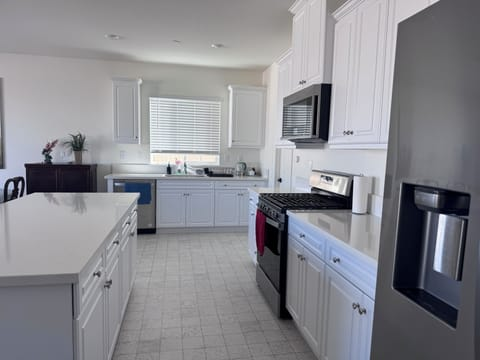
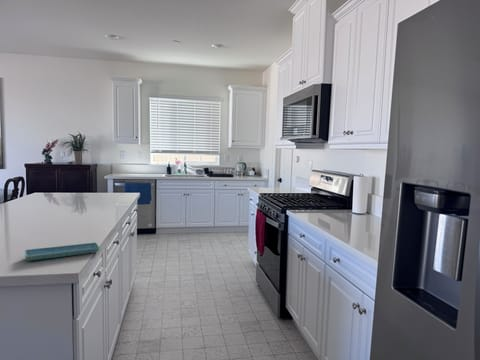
+ saucer [24,242,100,262]
